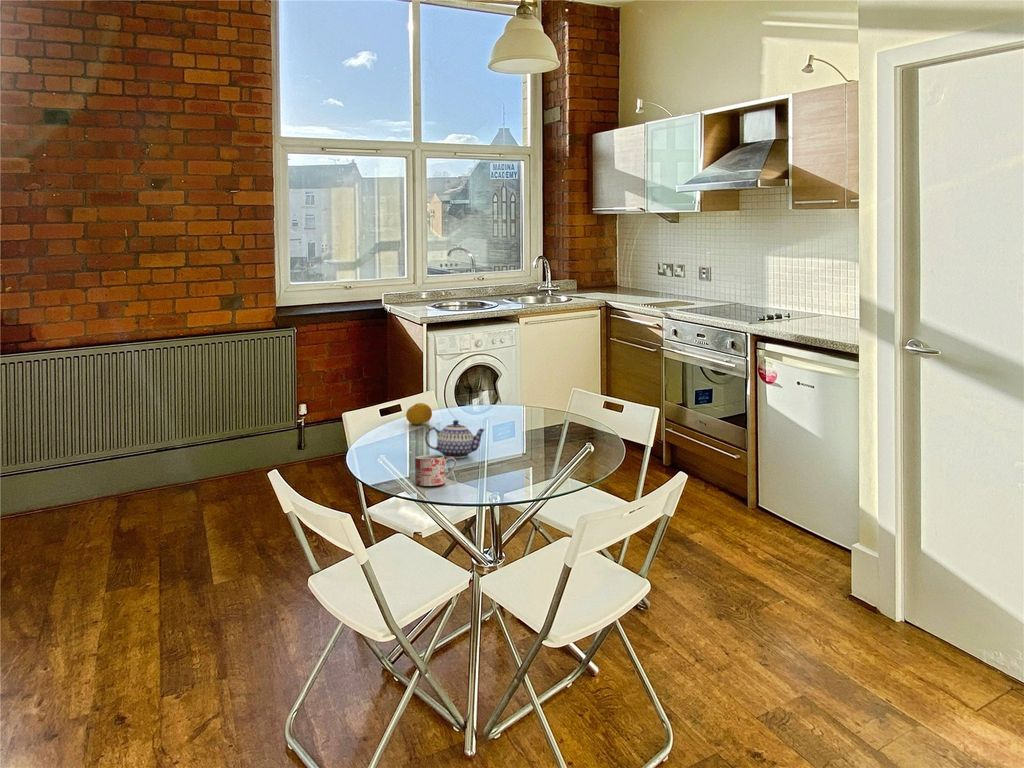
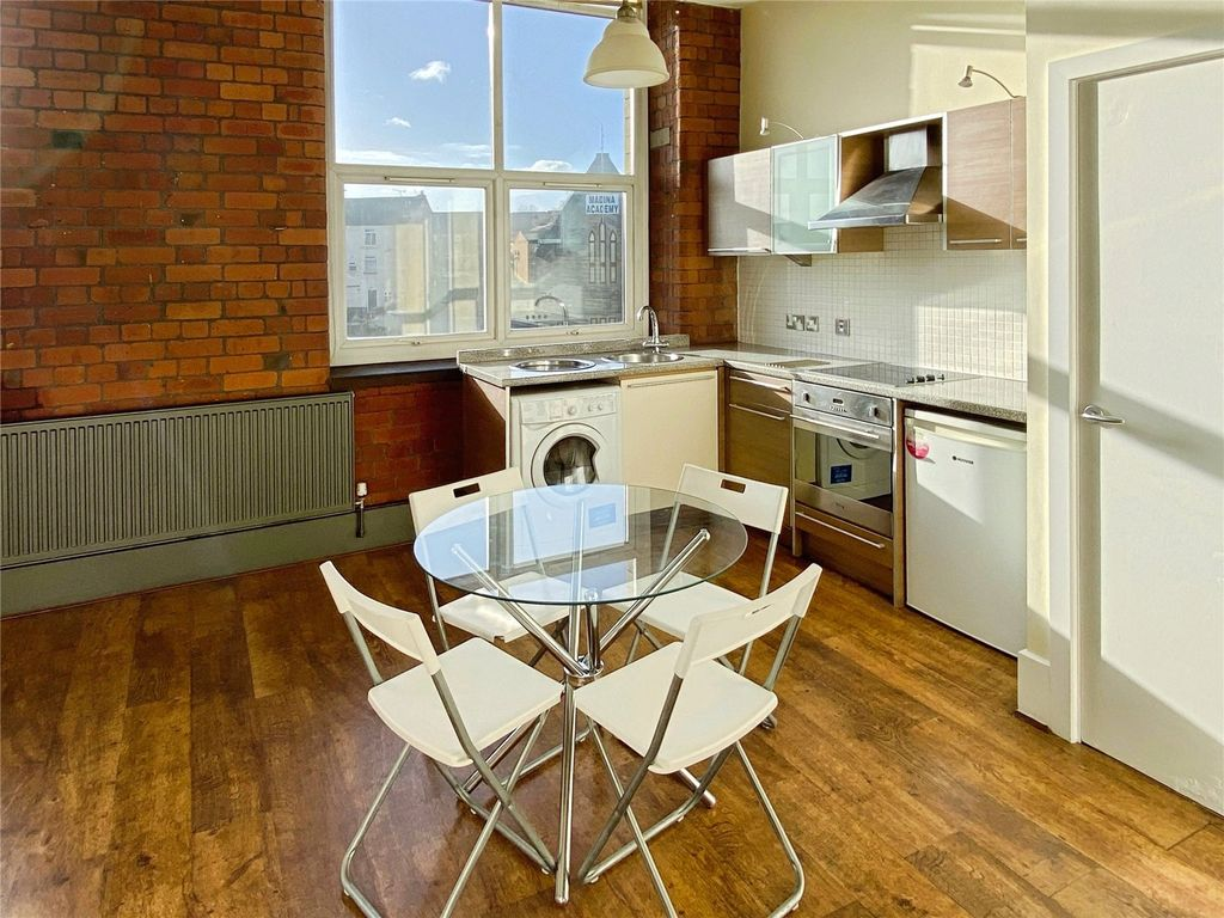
- fruit [405,402,433,425]
- mug [414,454,458,487]
- teapot [424,419,486,459]
